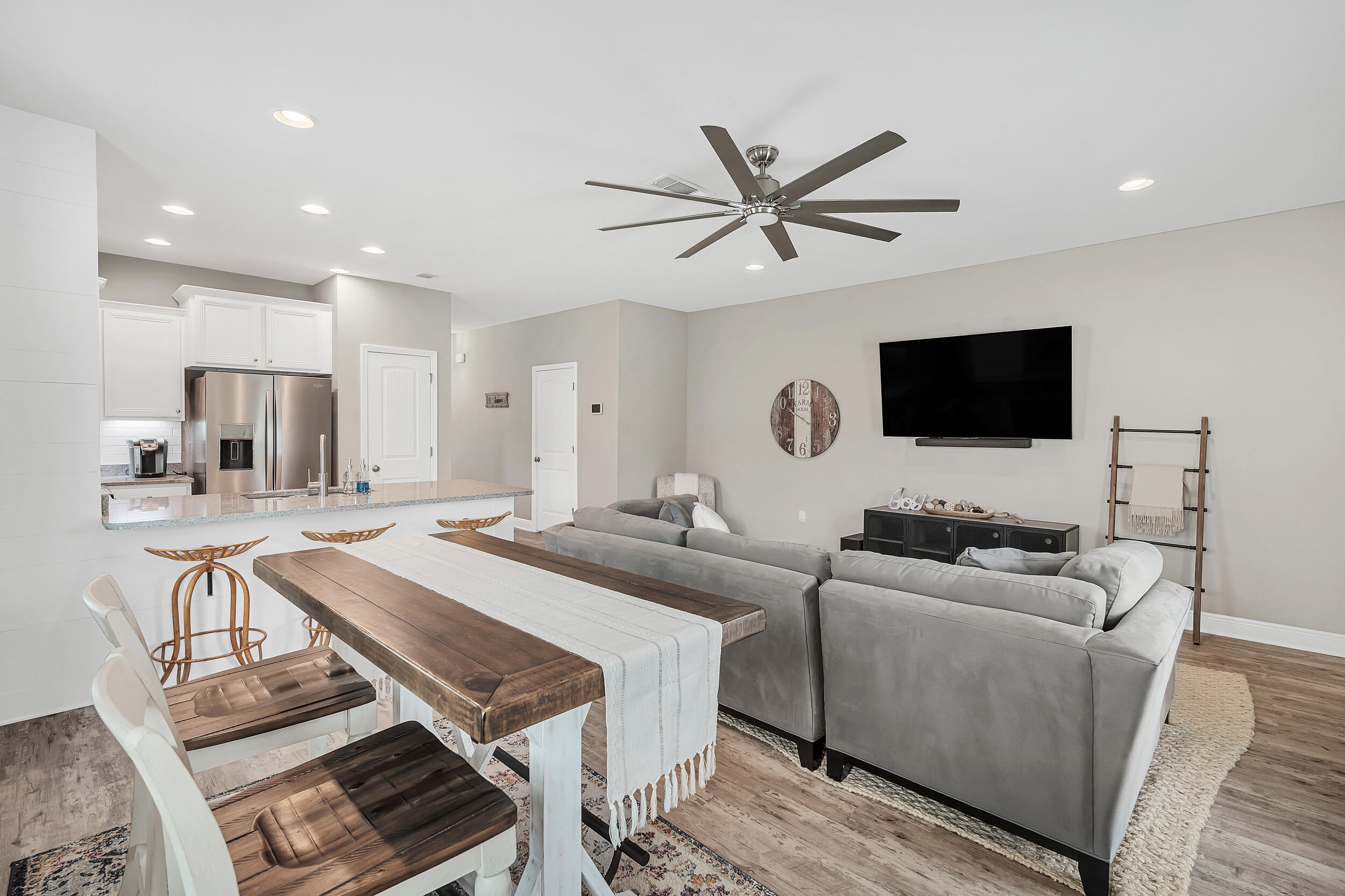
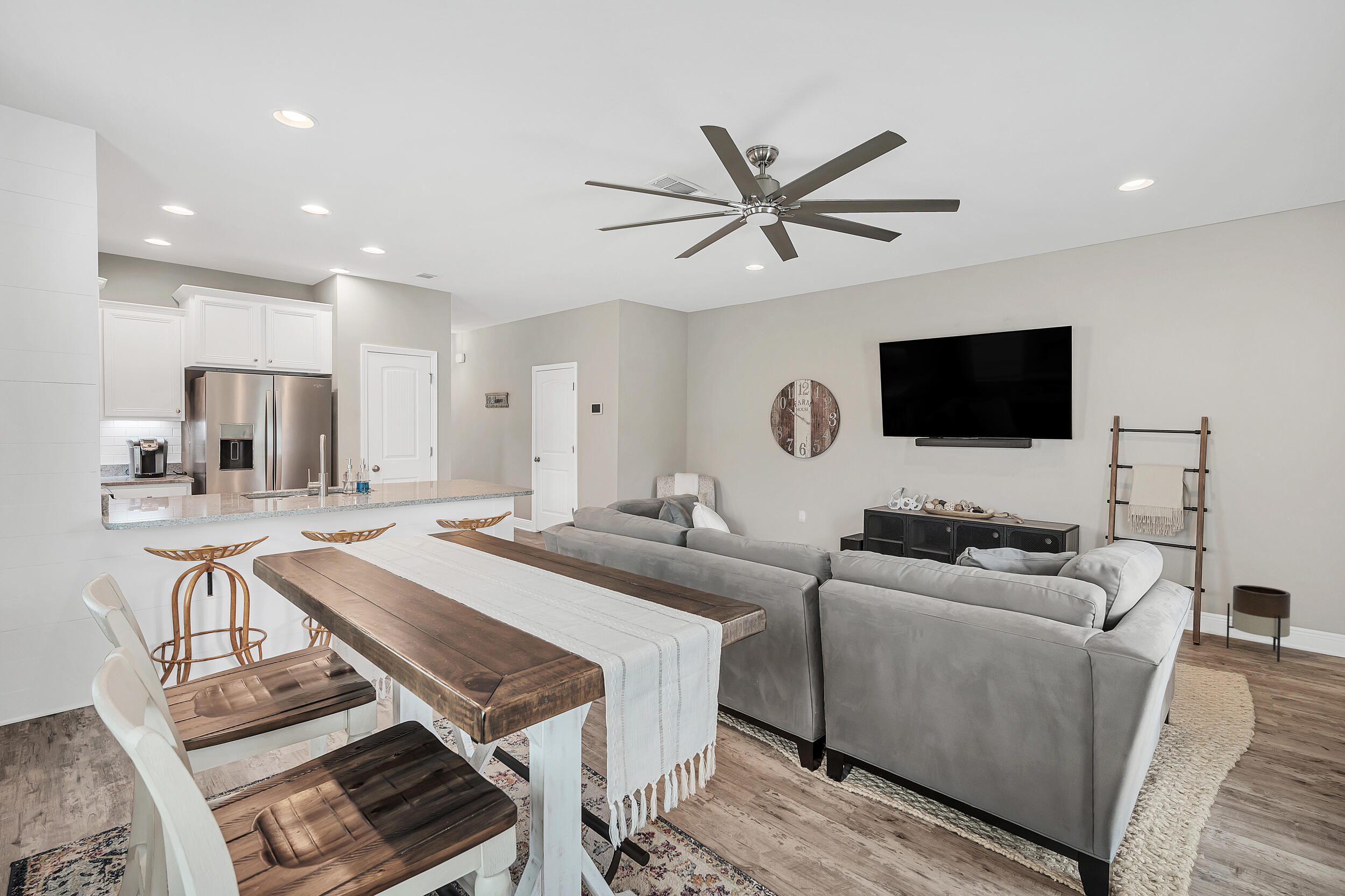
+ planter [1226,585,1291,663]
